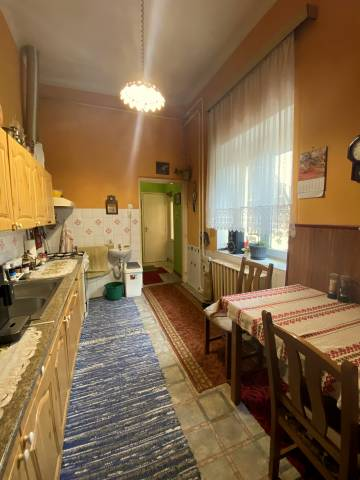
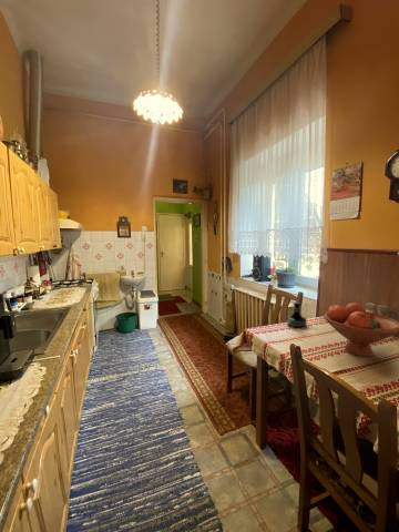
+ tequila bottle [286,301,308,328]
+ fruit bowl [323,301,399,358]
